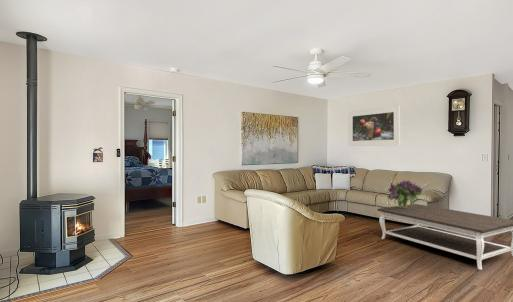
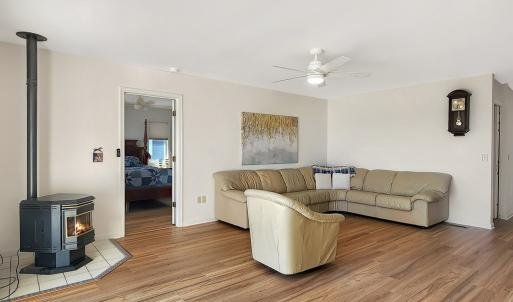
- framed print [347,105,401,147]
- coffee table [377,203,513,271]
- bouquet [387,179,423,208]
